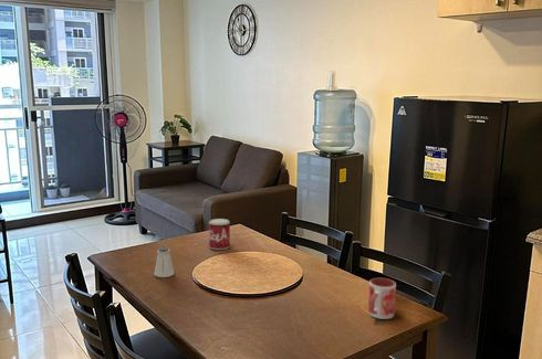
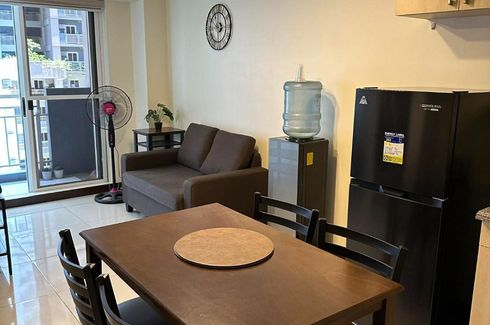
- beverage can [208,218,231,251]
- mug [367,277,397,320]
- saltshaker [154,246,175,278]
